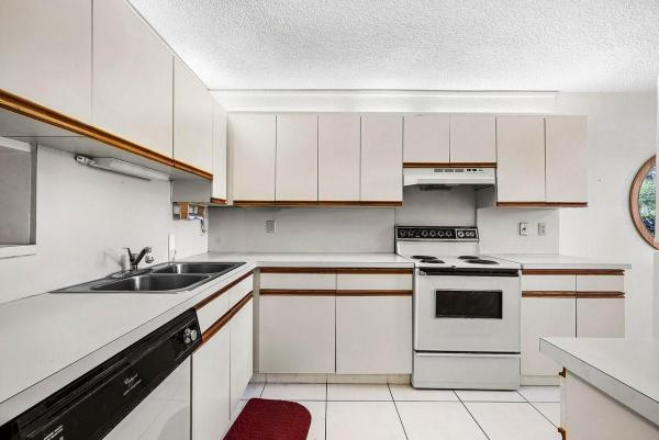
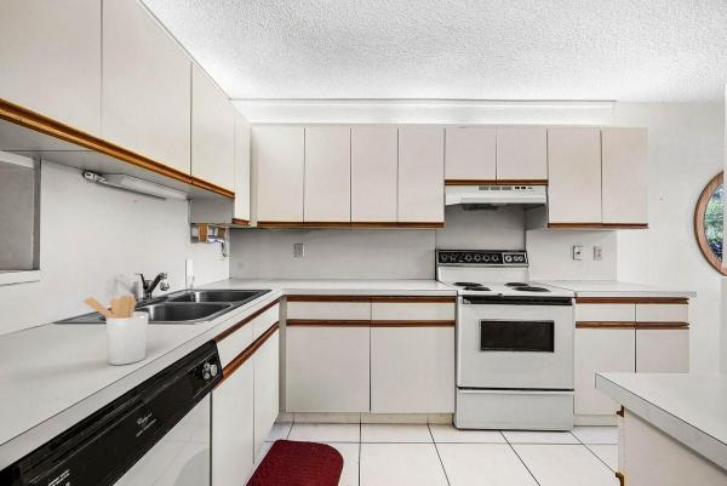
+ utensil holder [81,295,150,366]
